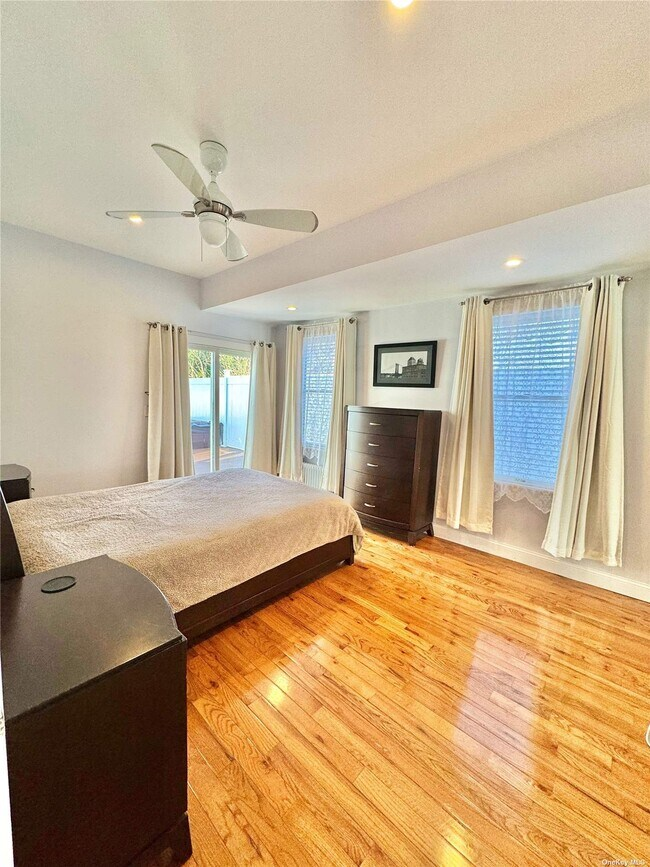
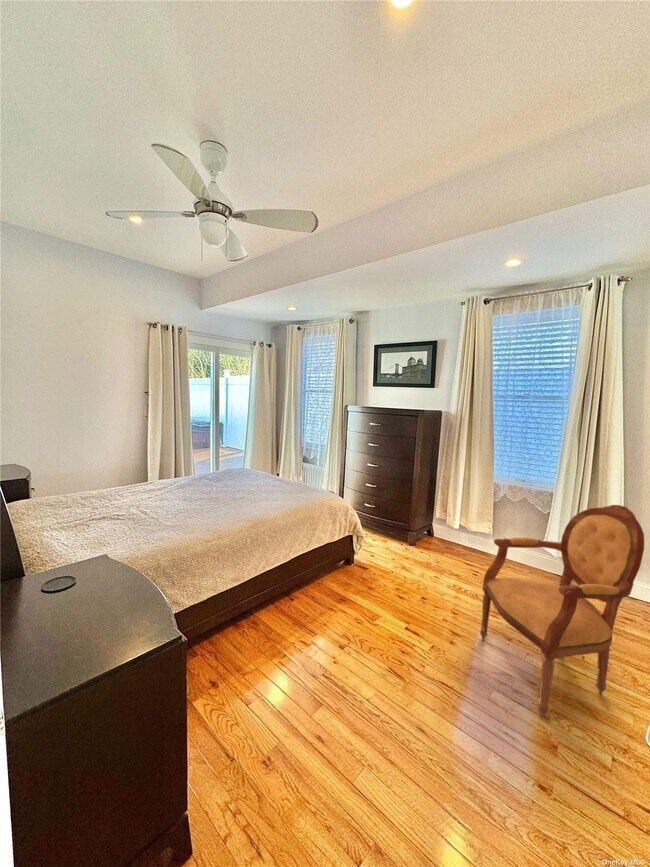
+ armchair [479,504,645,719]
